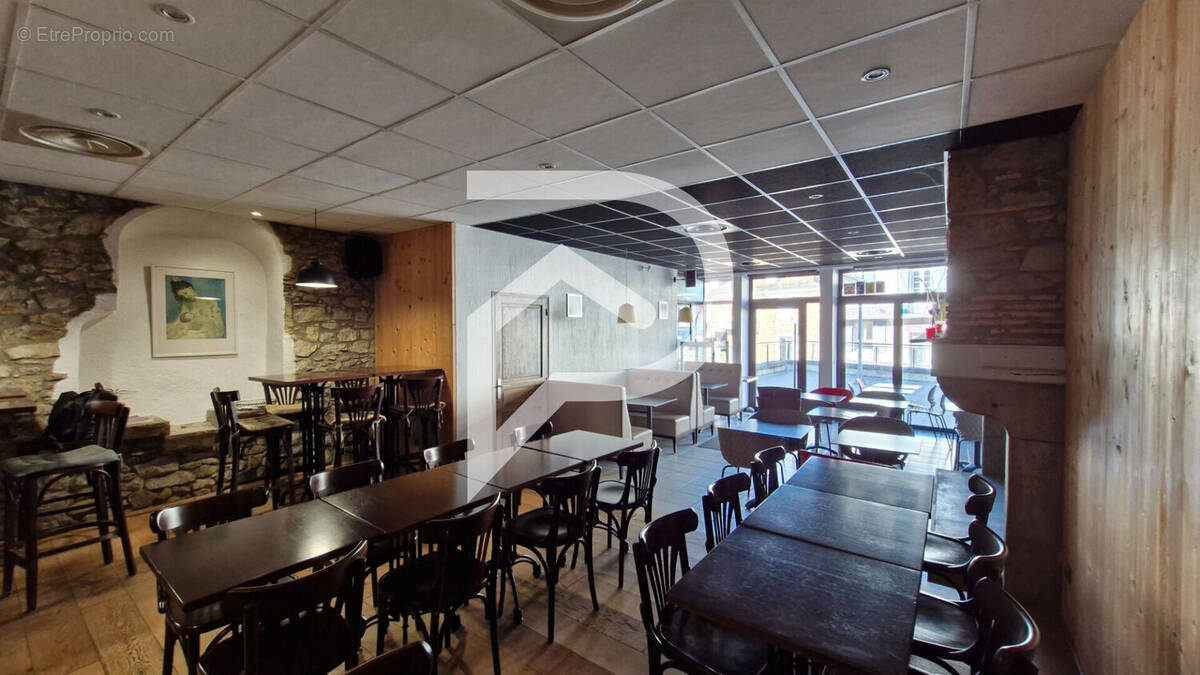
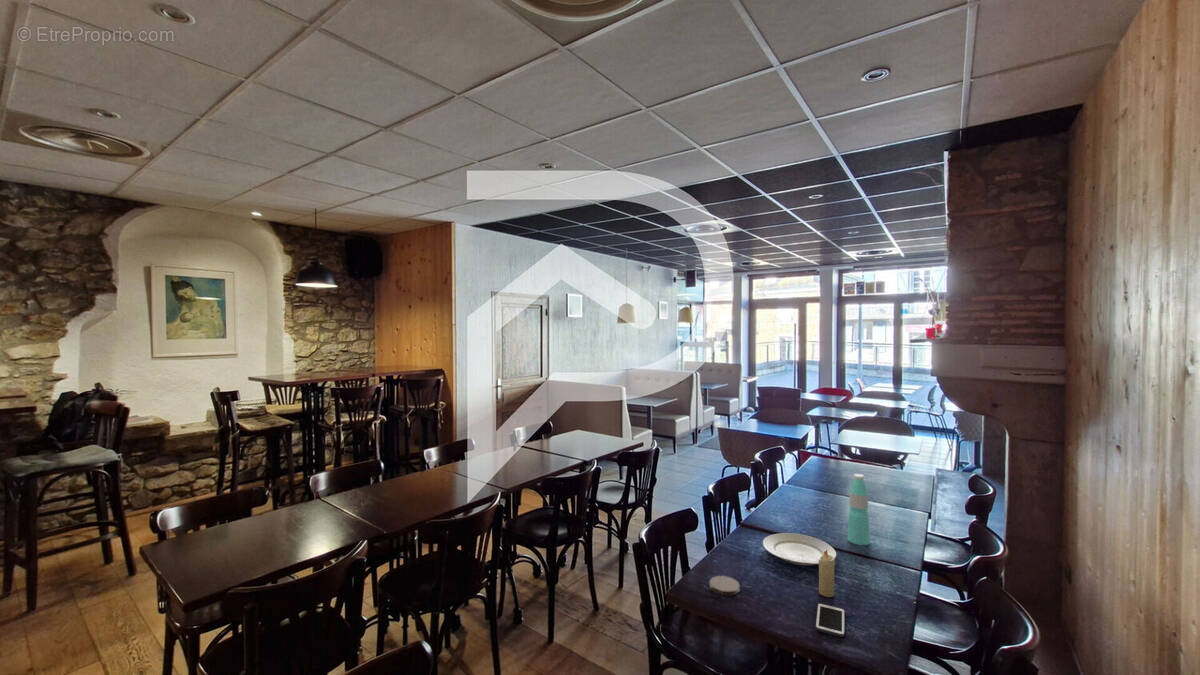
+ water bottle [846,473,871,546]
+ plate [762,532,837,566]
+ coaster [709,575,741,596]
+ candle [817,550,836,598]
+ cell phone [815,602,846,638]
